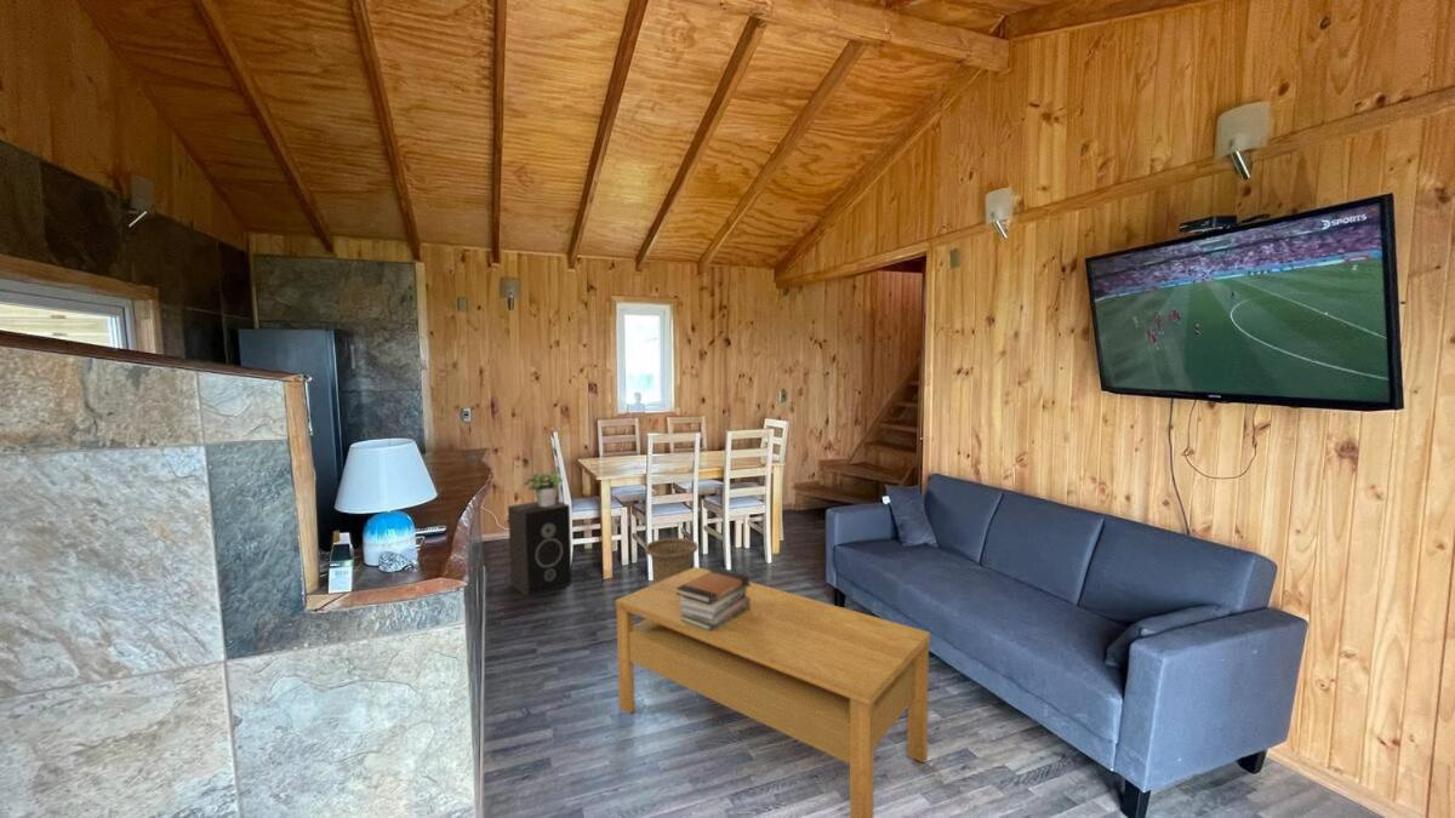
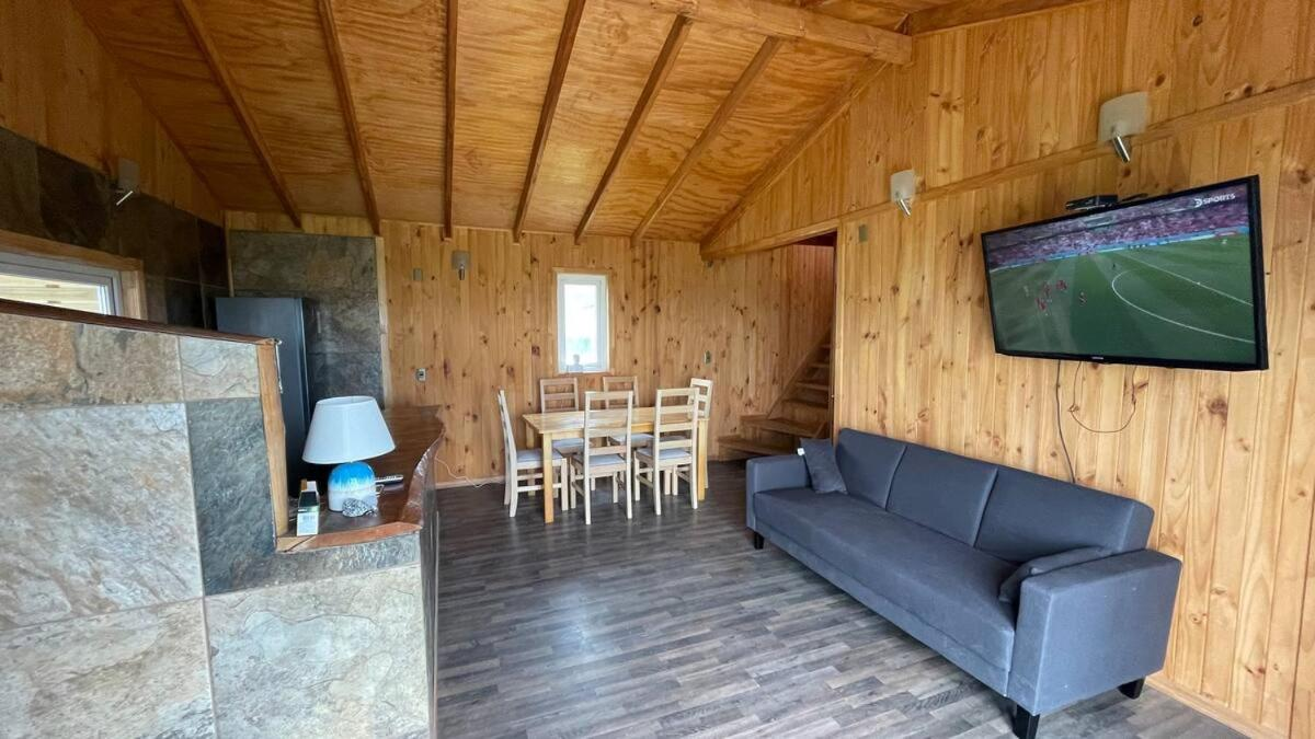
- potted plant [523,468,564,507]
- speaker [507,499,574,597]
- coffee table [615,566,931,818]
- basket [644,537,700,584]
- book stack [677,567,751,631]
